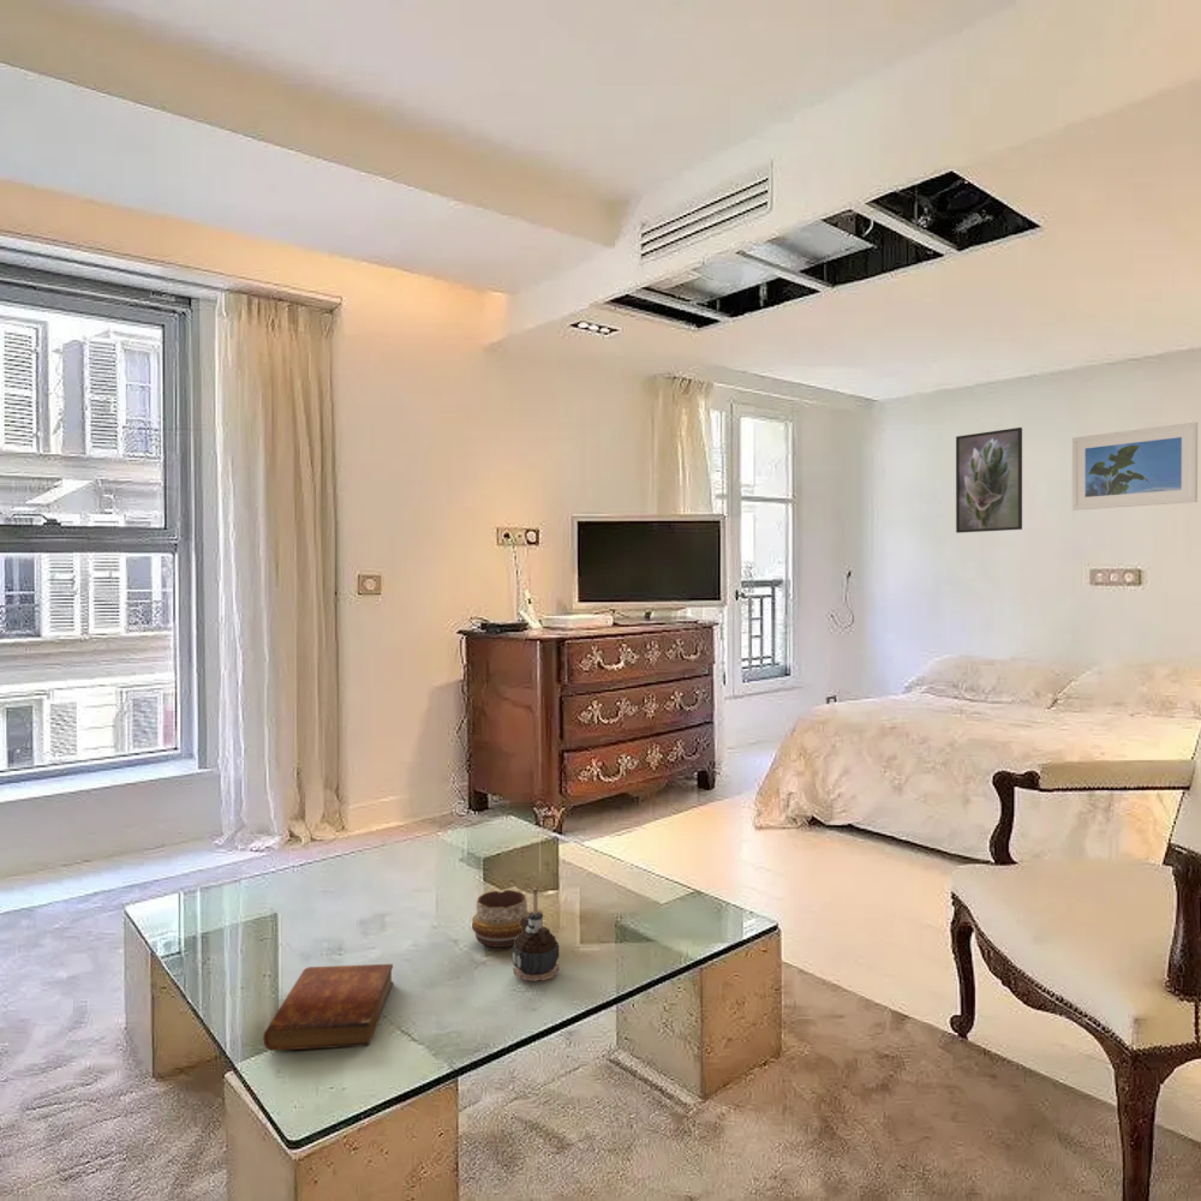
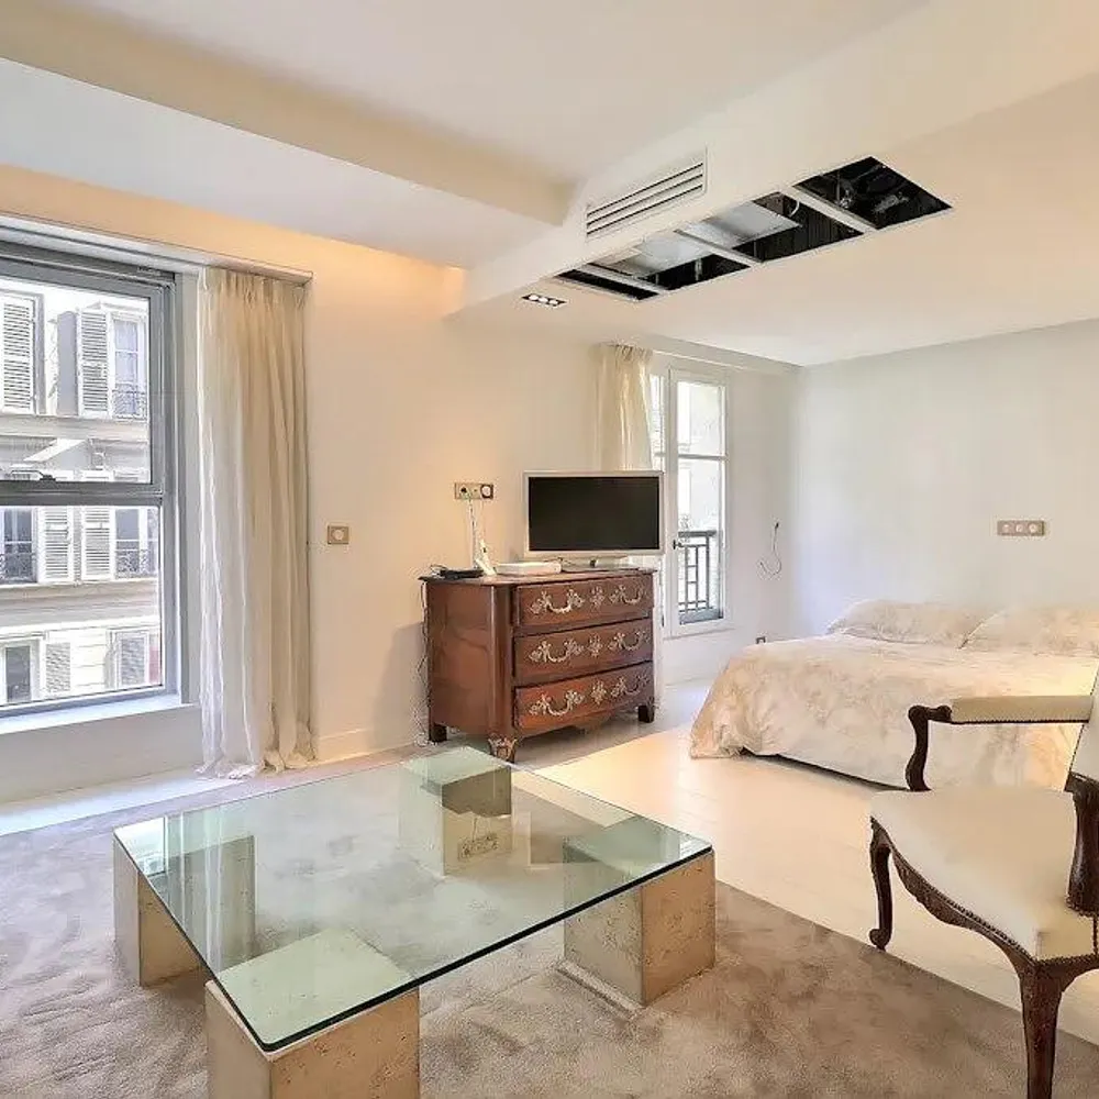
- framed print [955,426,1023,534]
- candle [510,888,560,982]
- decorative bowl [471,889,531,949]
- bible [262,963,394,1052]
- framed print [1071,422,1199,512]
